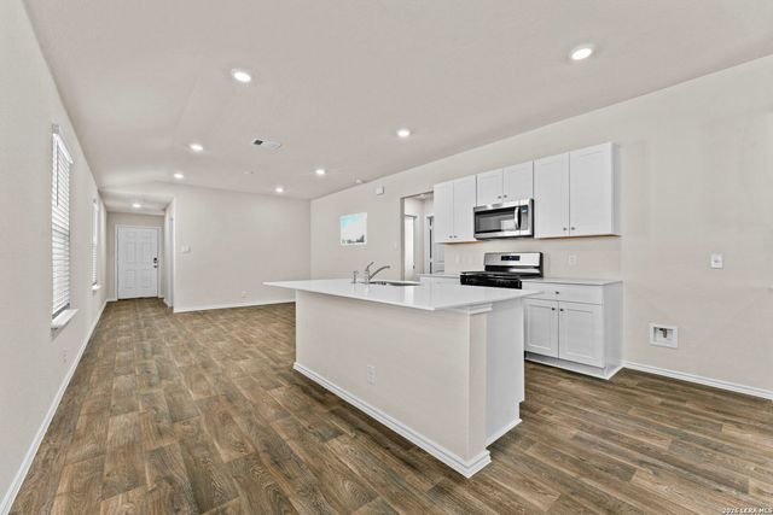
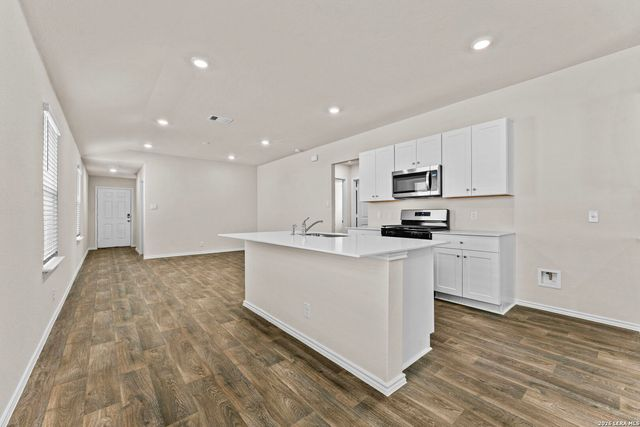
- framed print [339,211,368,246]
